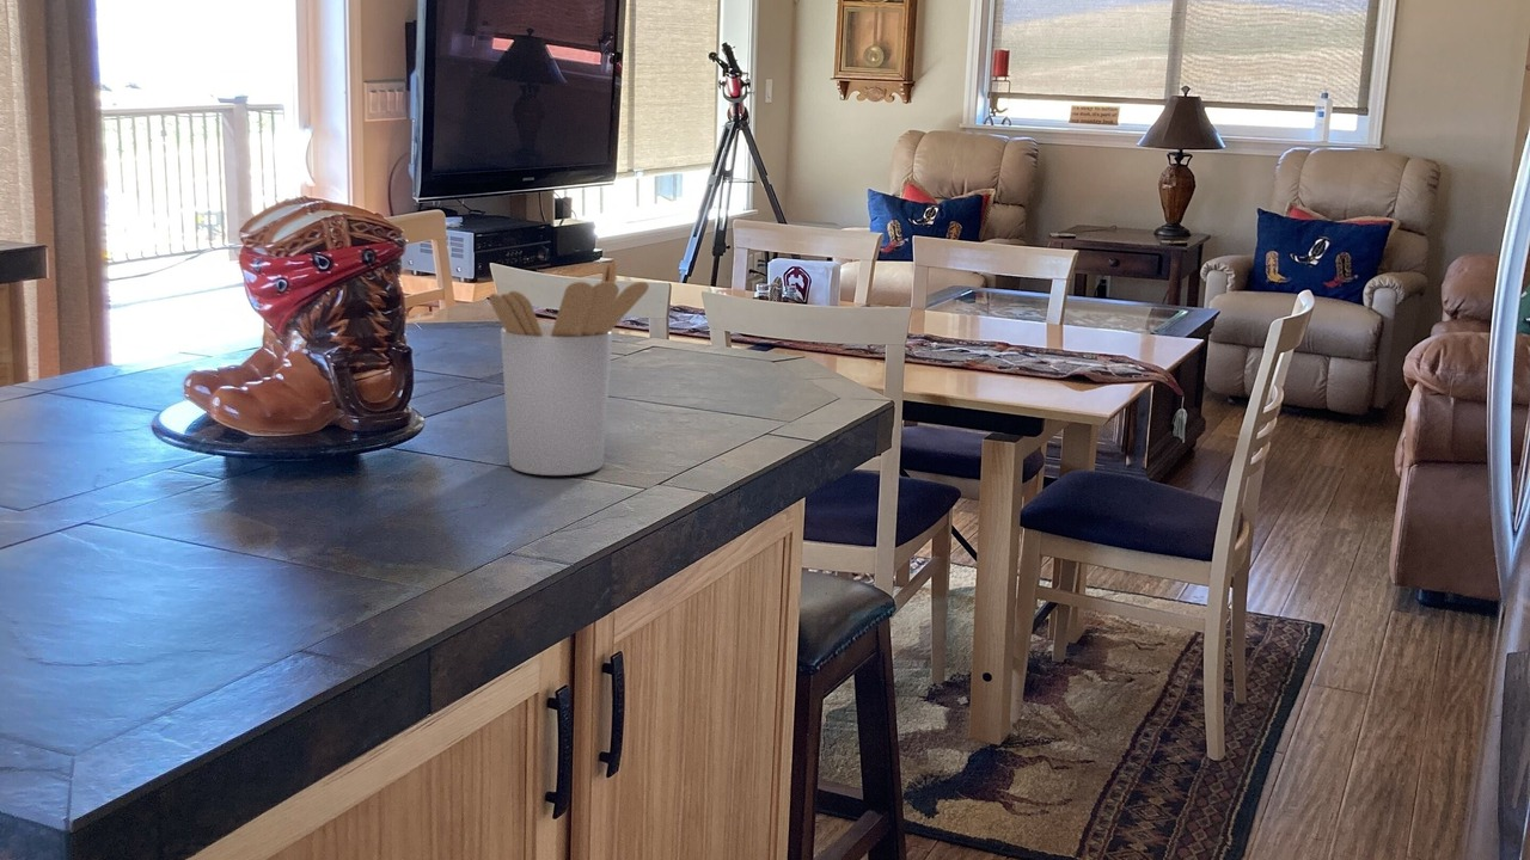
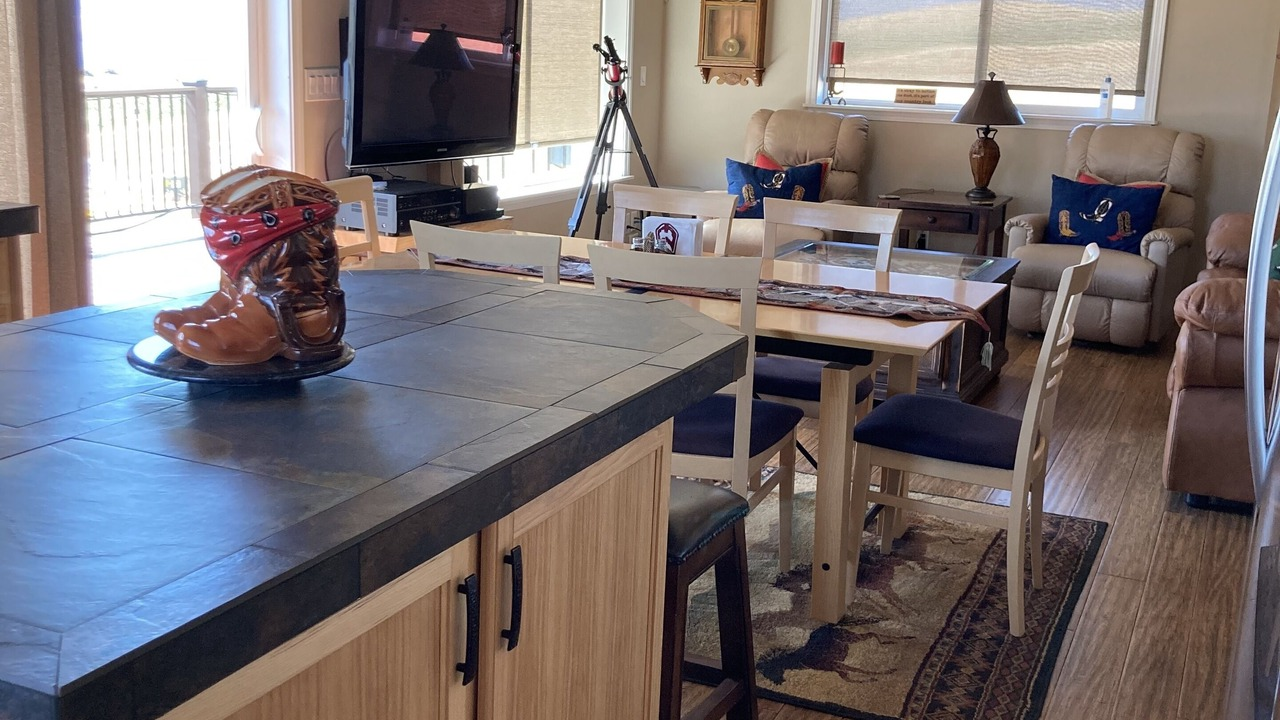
- utensil holder [488,259,650,477]
